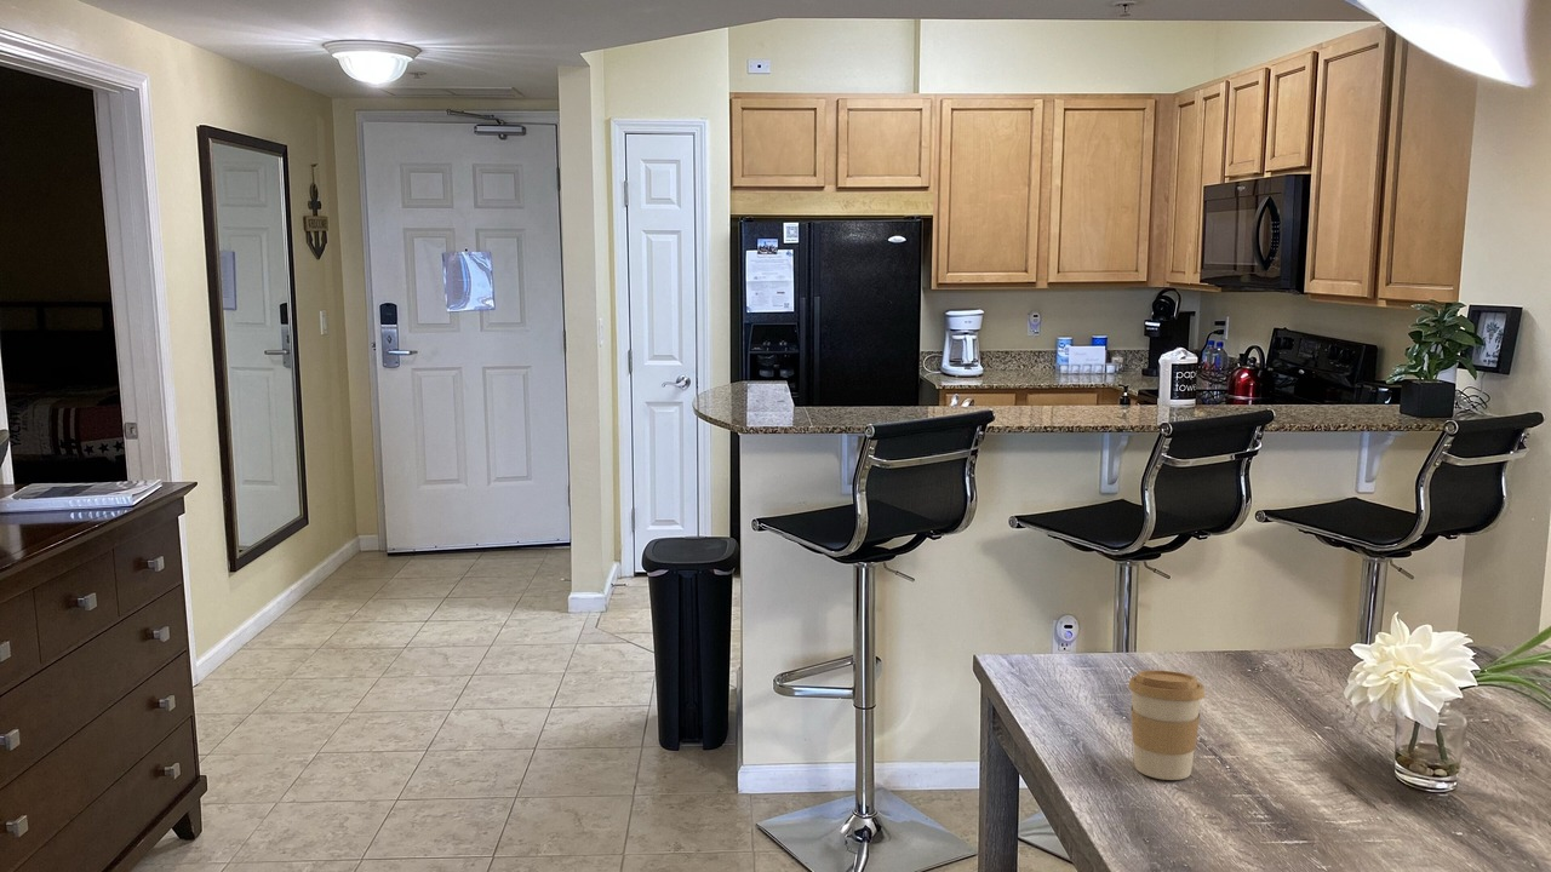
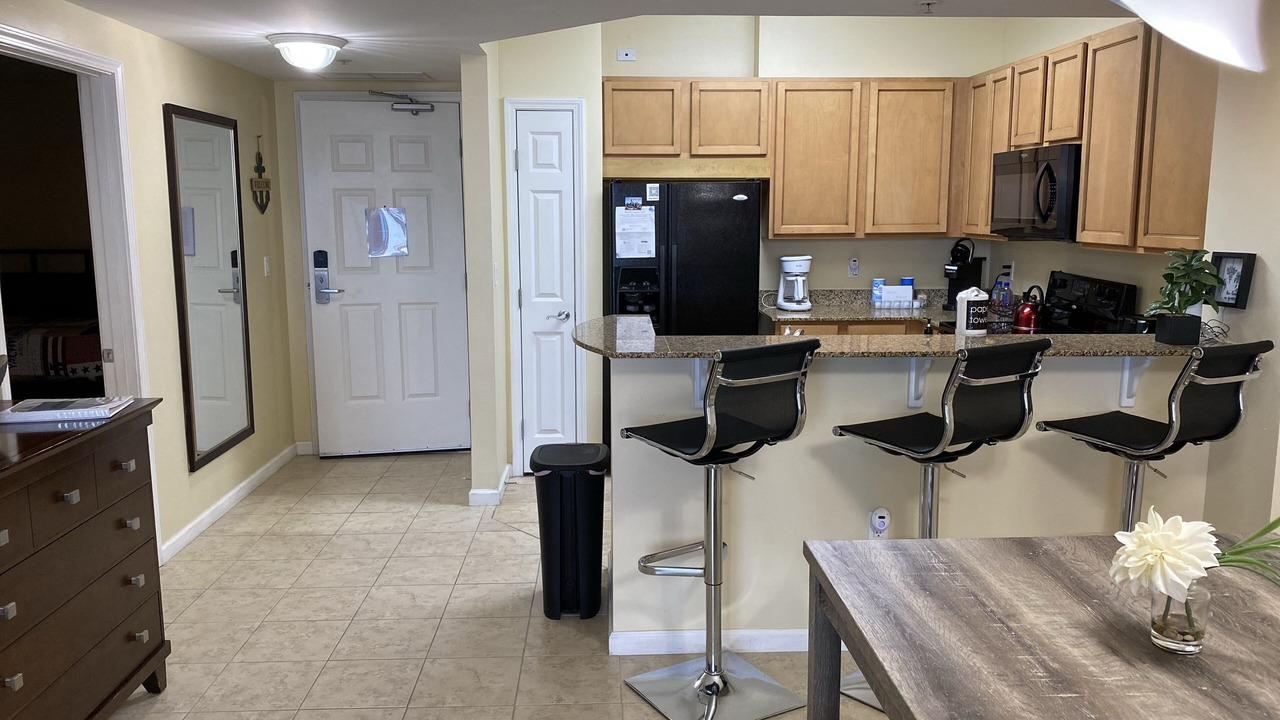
- coffee cup [1127,669,1206,781]
